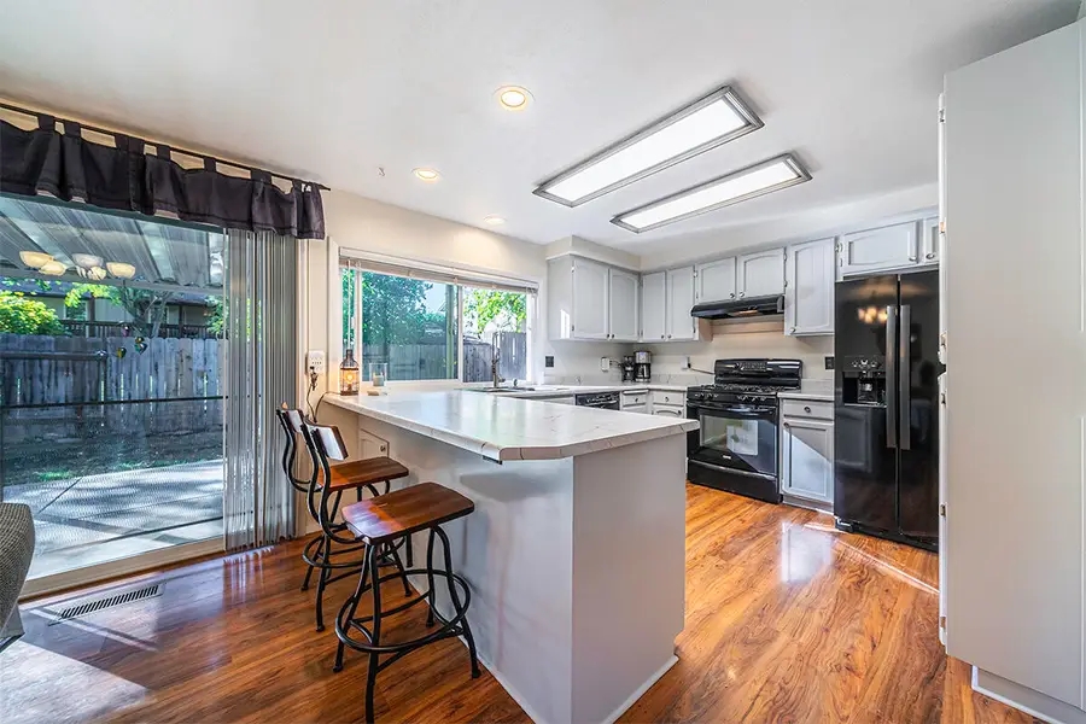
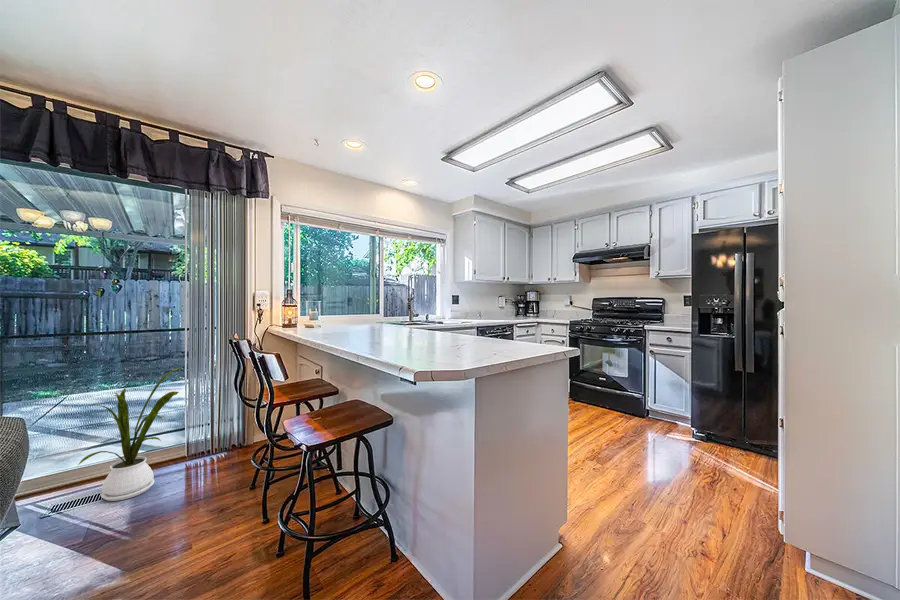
+ house plant [77,366,183,502]
